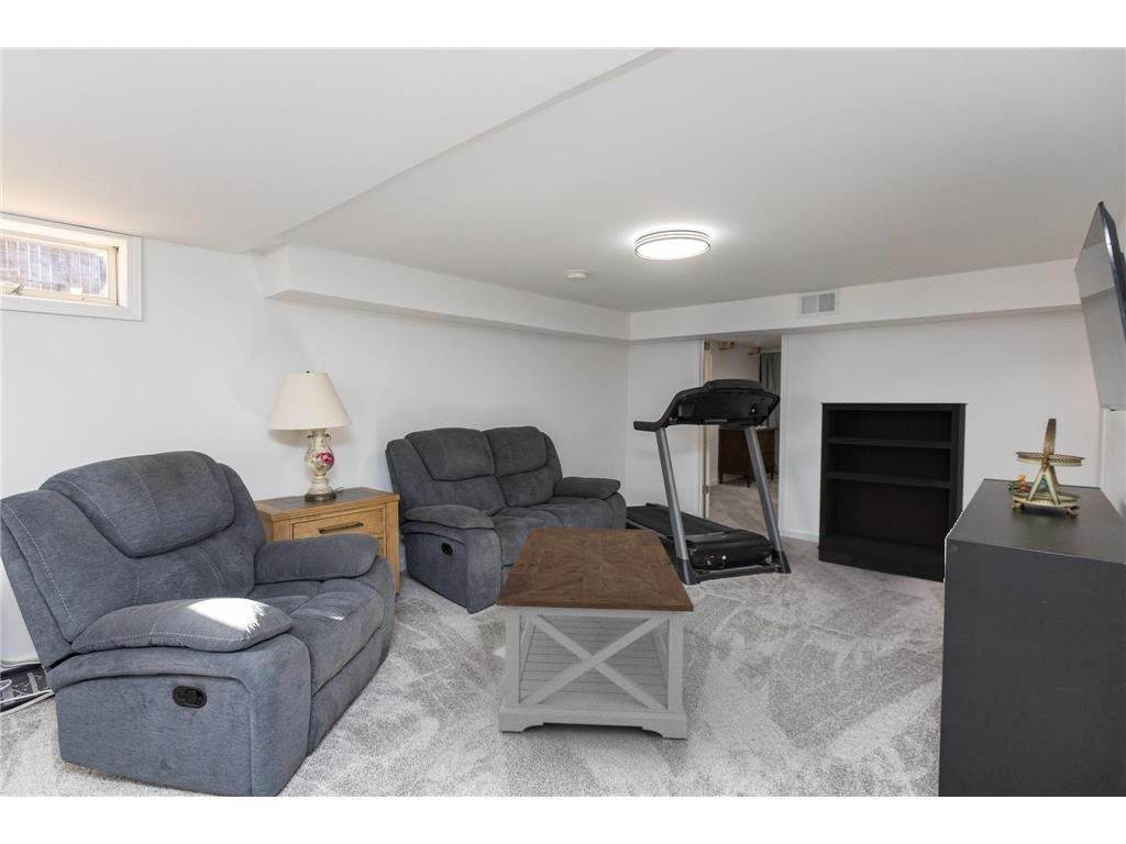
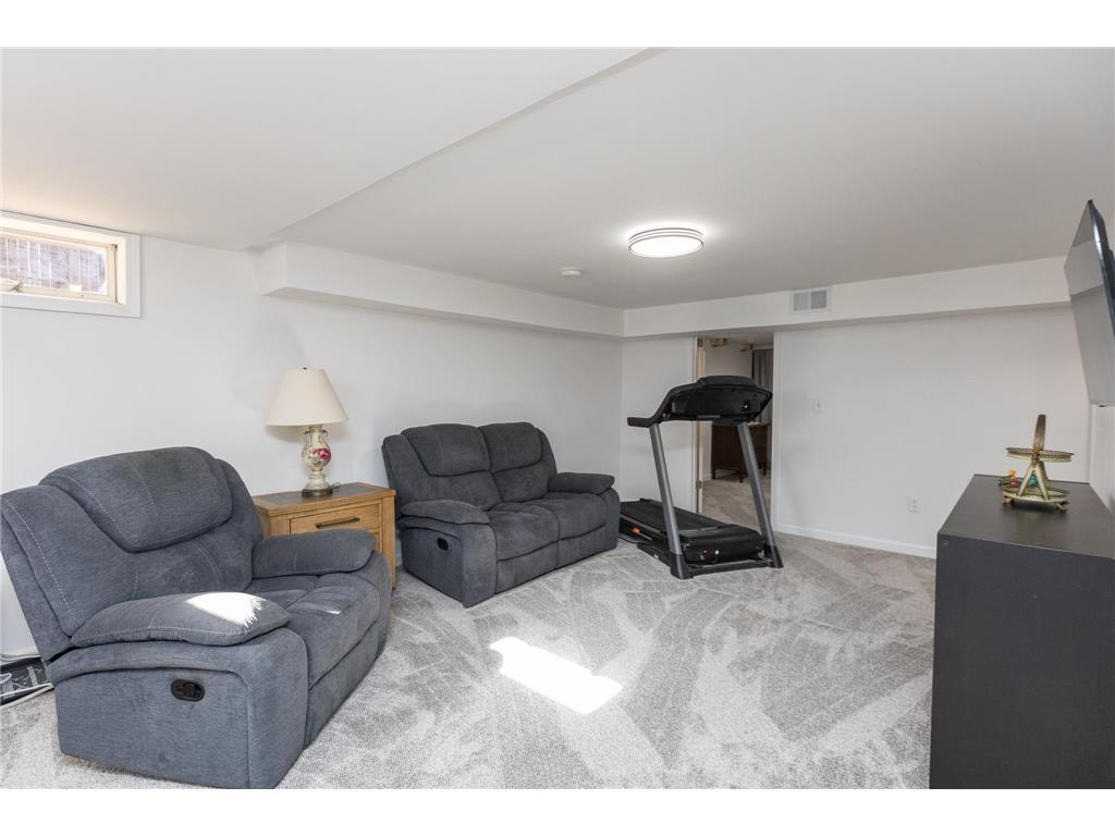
- bookshelf [816,401,970,585]
- coffee table [495,526,695,740]
